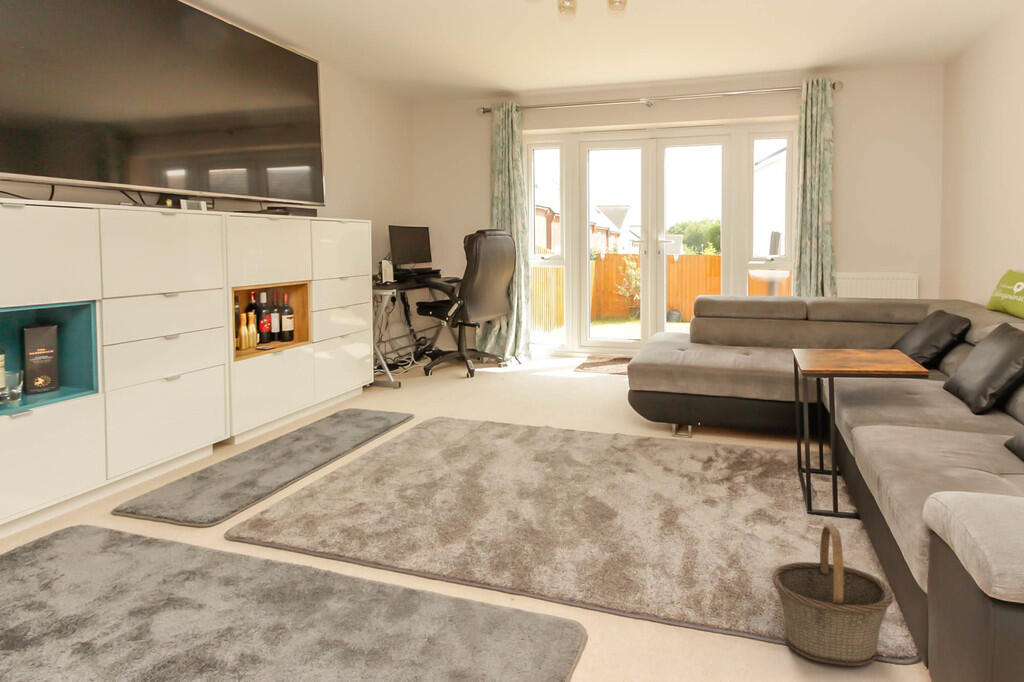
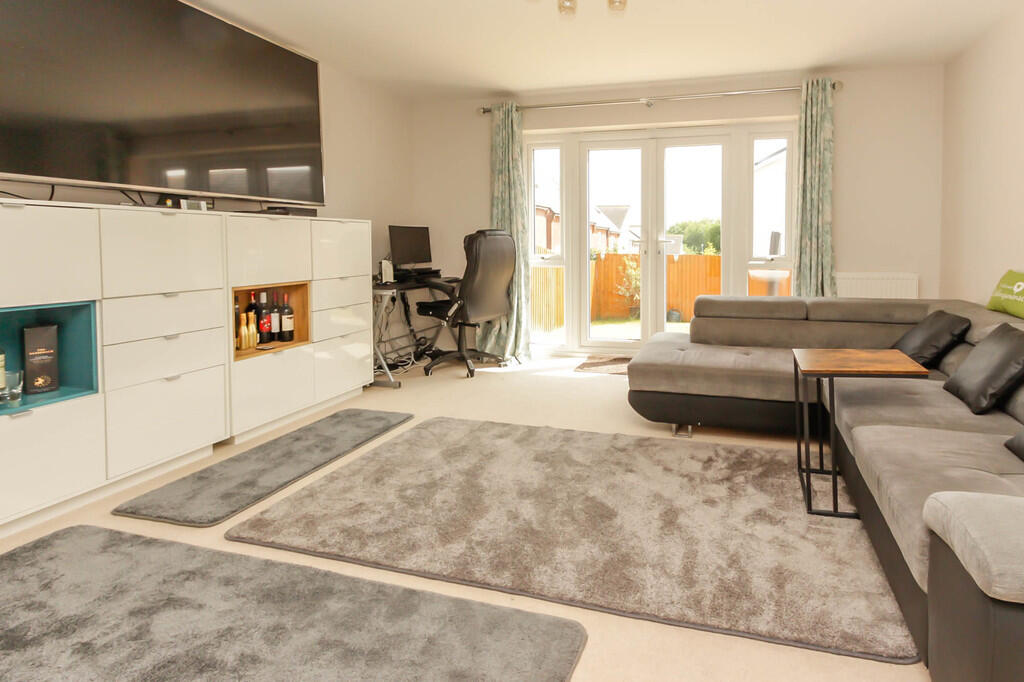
- basket [771,524,894,667]
